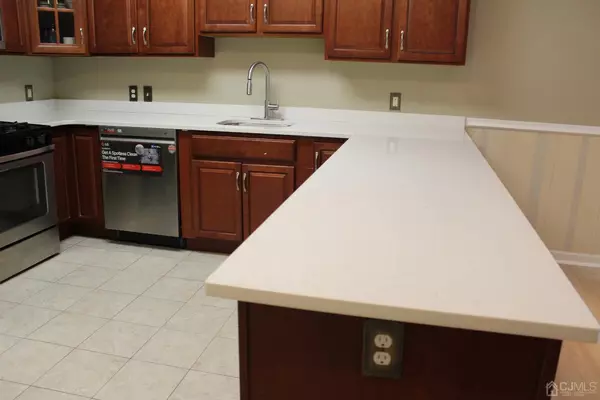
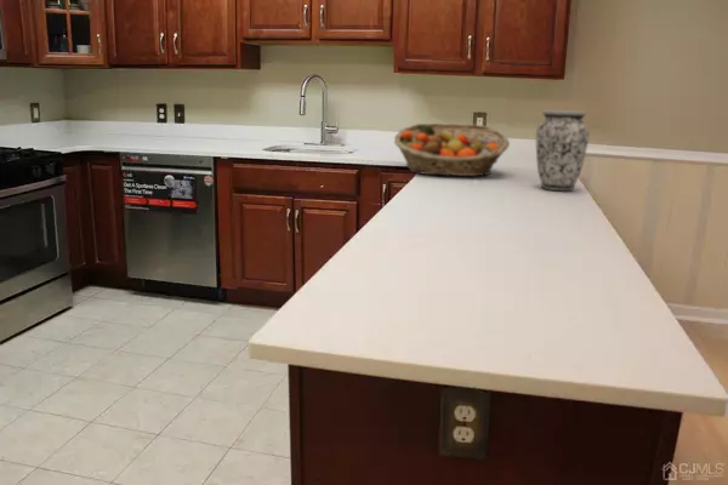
+ fruit basket [393,122,511,177]
+ vase [535,109,590,192]
